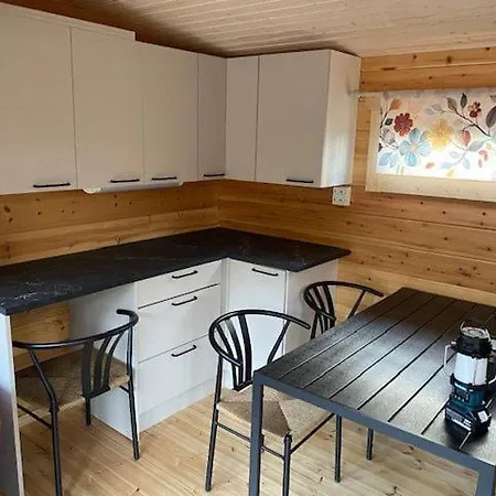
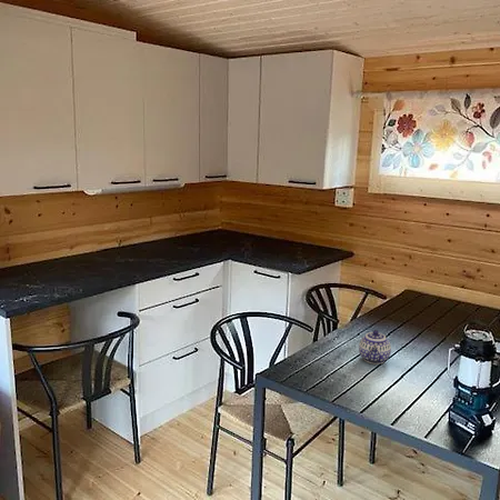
+ teapot [358,329,392,366]
